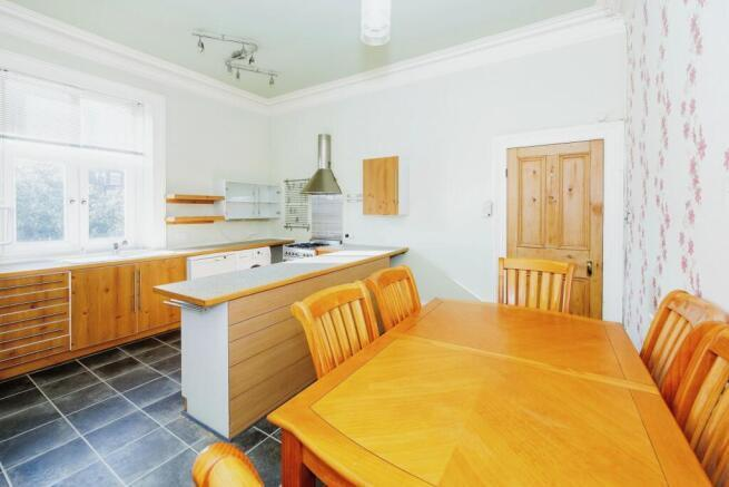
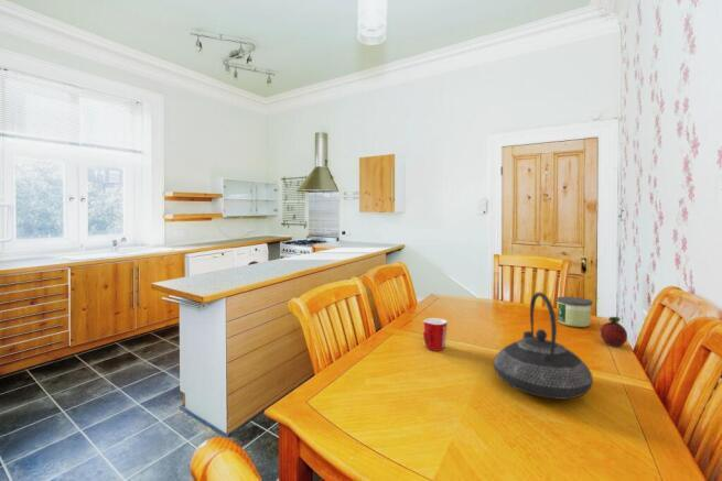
+ teapot [493,291,594,401]
+ candle [556,296,593,328]
+ fruit [600,316,628,348]
+ mug [422,317,449,352]
